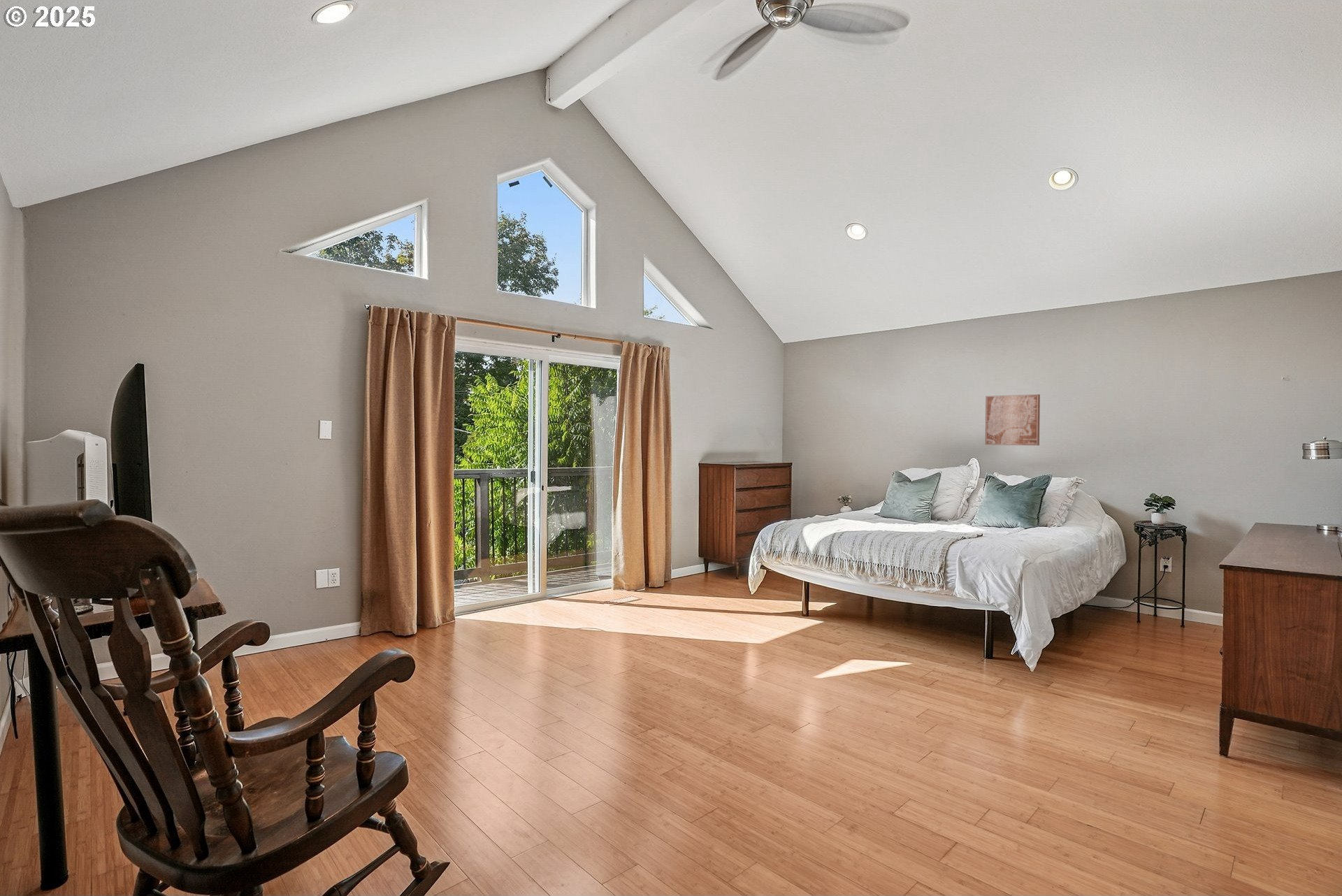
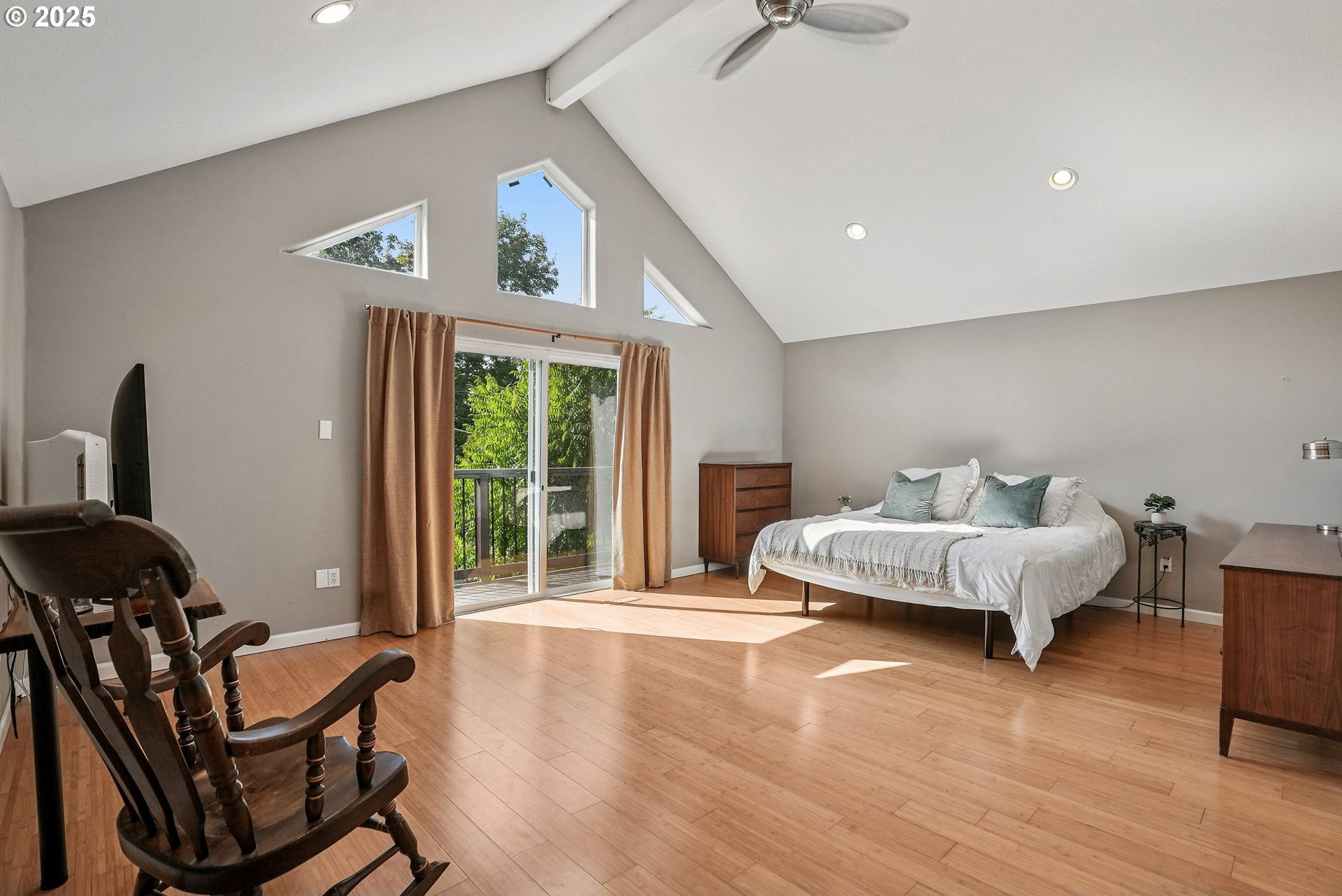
- wall art [985,393,1041,446]
